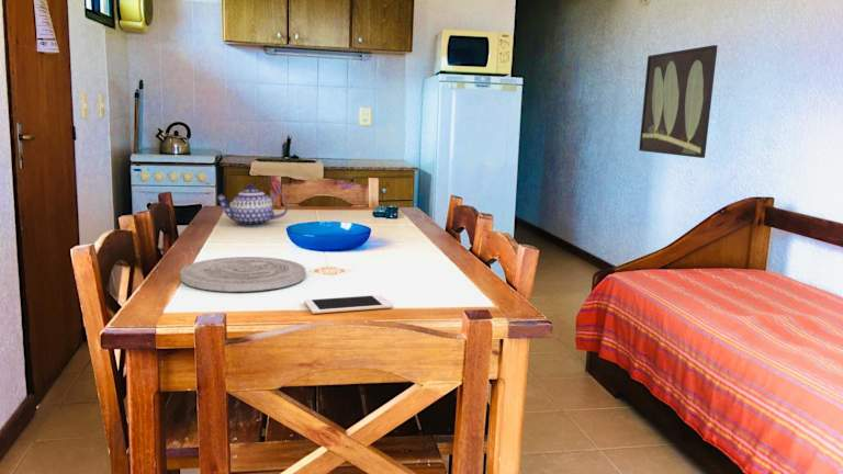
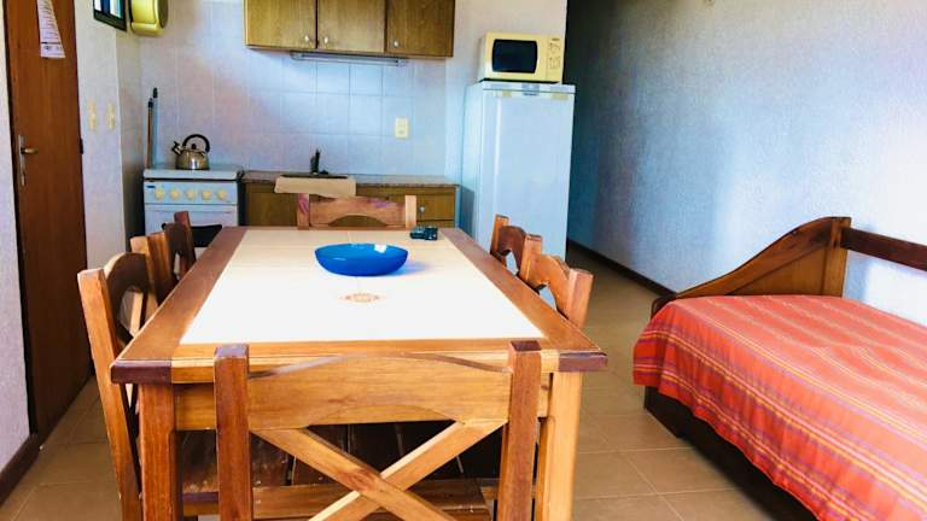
- cell phone [303,294,394,315]
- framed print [638,44,719,159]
- teapot [216,183,289,228]
- plate [179,256,306,293]
